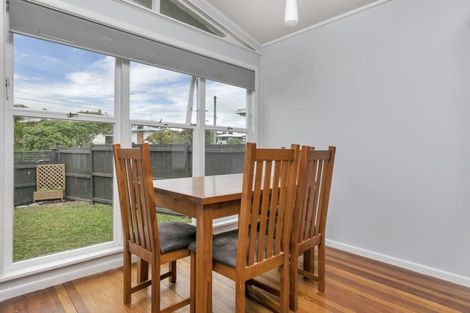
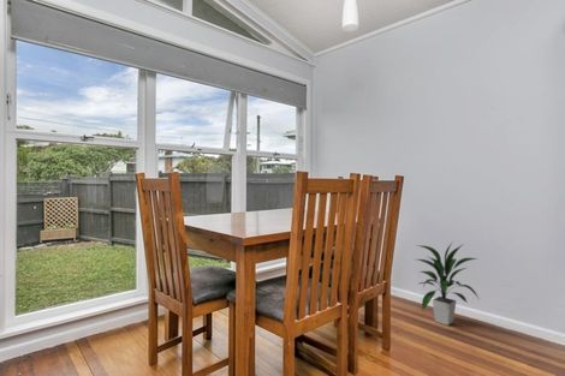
+ indoor plant [411,240,480,327]
